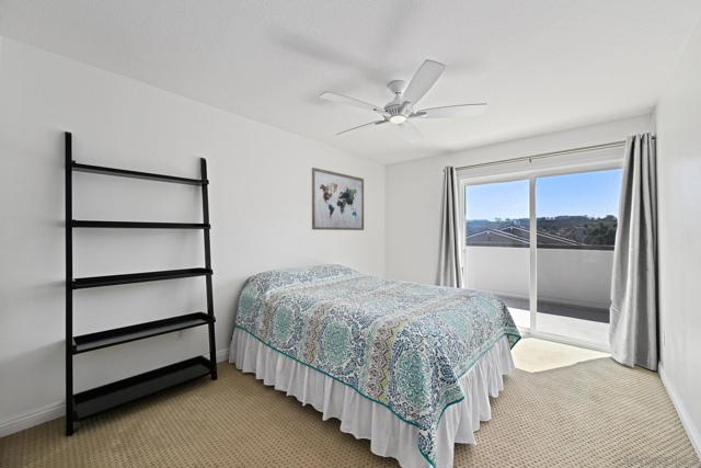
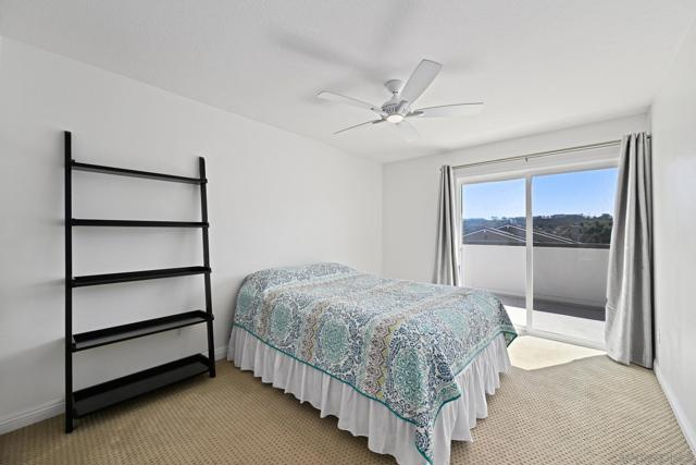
- wall art [311,167,365,231]
